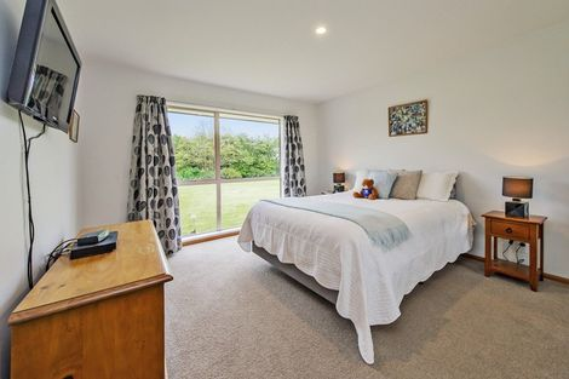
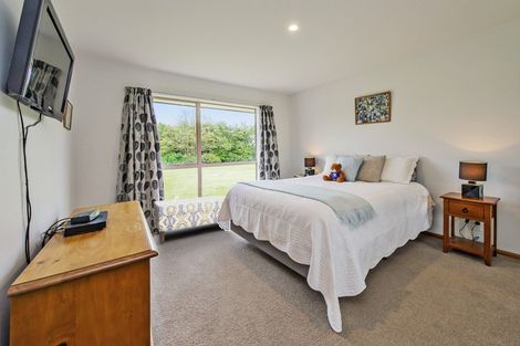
+ bench [153,195,226,243]
